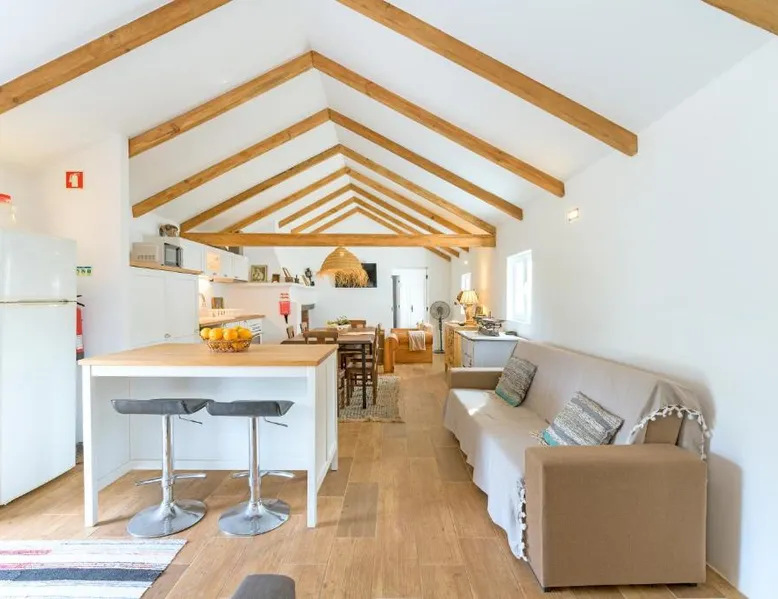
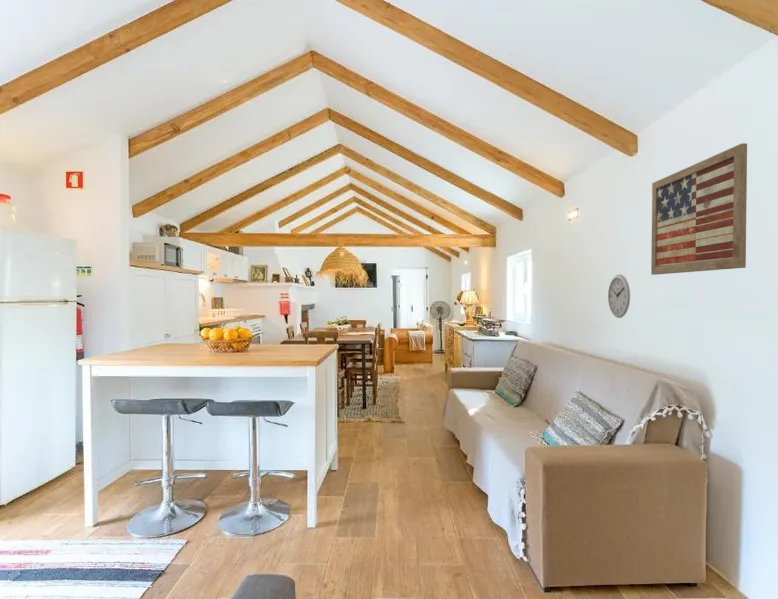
+ wall clock [607,273,631,319]
+ wall art [650,142,748,276]
